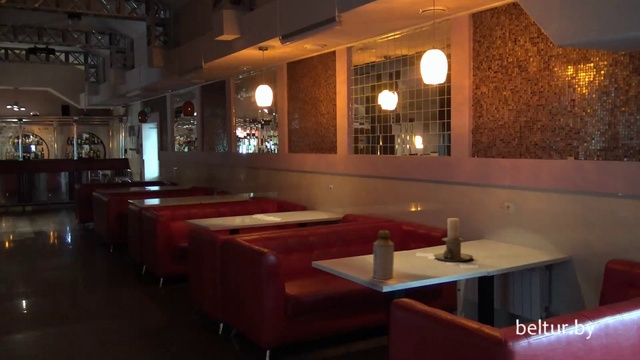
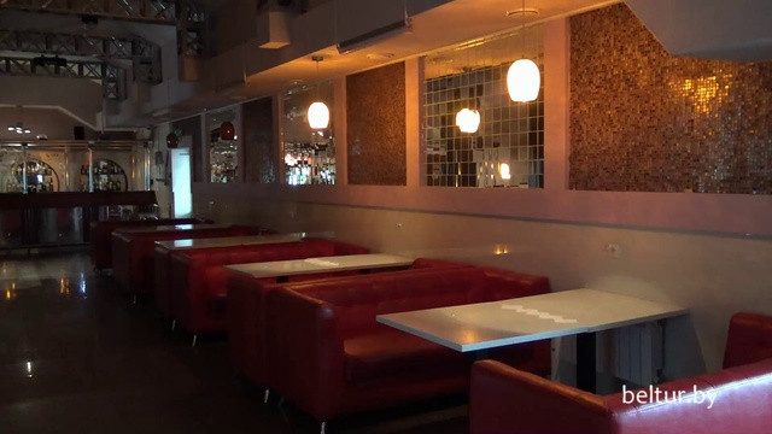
- candle holder [433,217,474,262]
- bottle [372,230,395,280]
